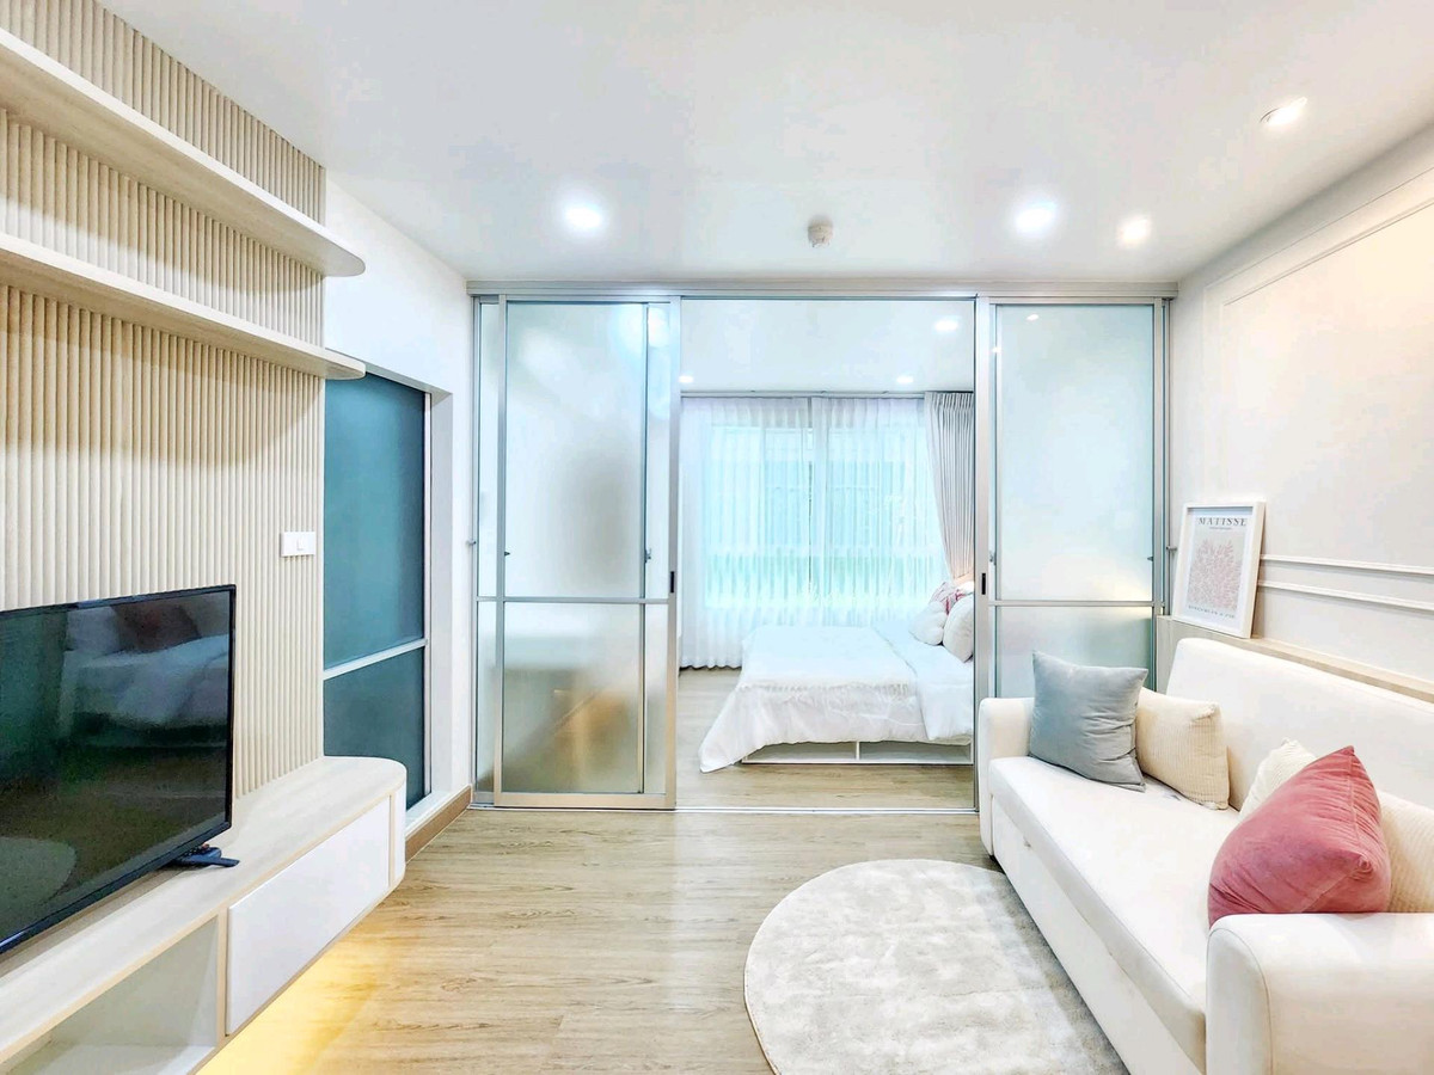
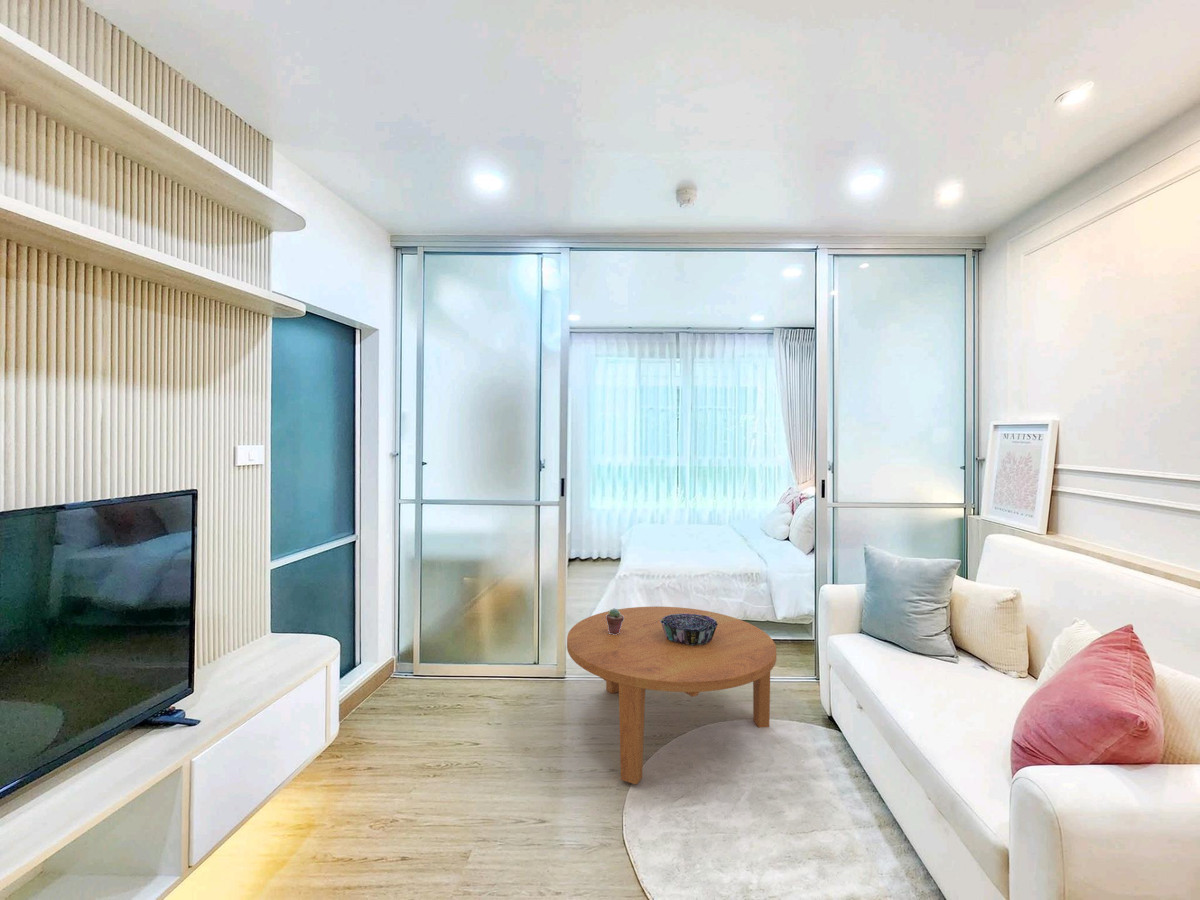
+ decorative bowl [660,614,718,645]
+ potted succulent [606,608,624,635]
+ coffee table [566,606,777,785]
